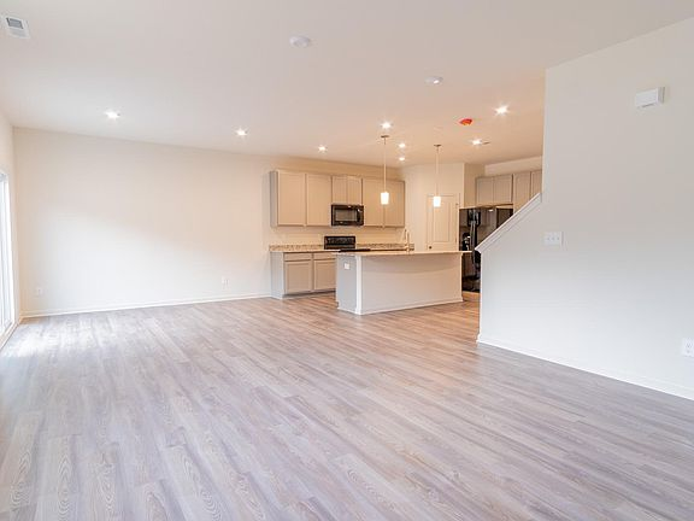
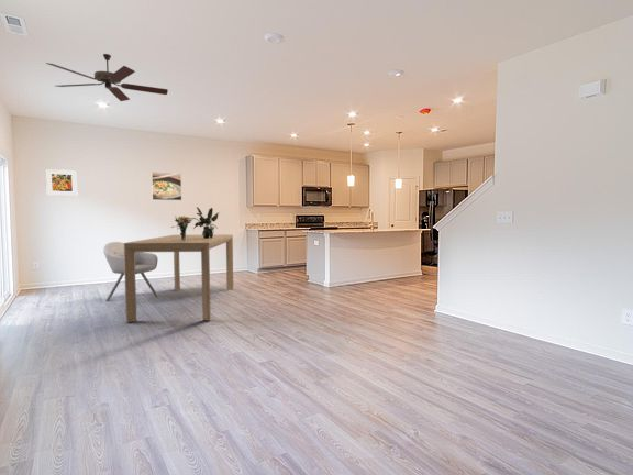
+ ceiling fan [45,53,169,102]
+ chair [102,241,159,302]
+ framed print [45,168,78,197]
+ bouquet [170,214,193,241]
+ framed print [151,170,182,201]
+ dining table [123,233,234,323]
+ potted plant [190,206,221,239]
